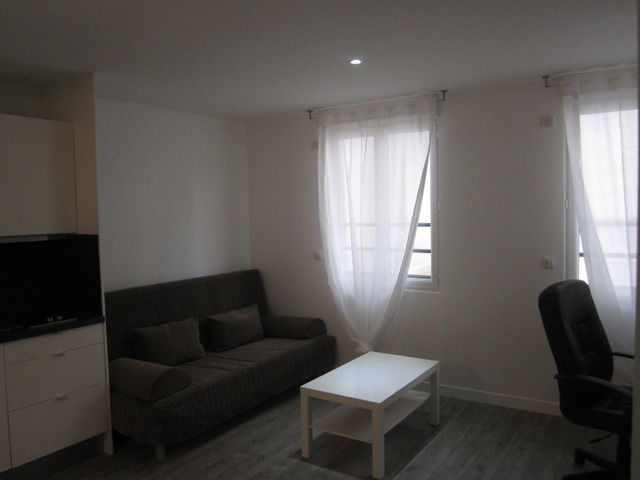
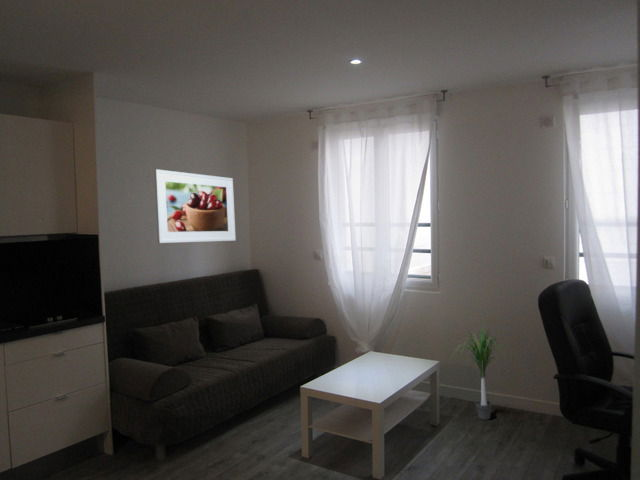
+ potted plant [450,323,515,421]
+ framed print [154,168,237,244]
